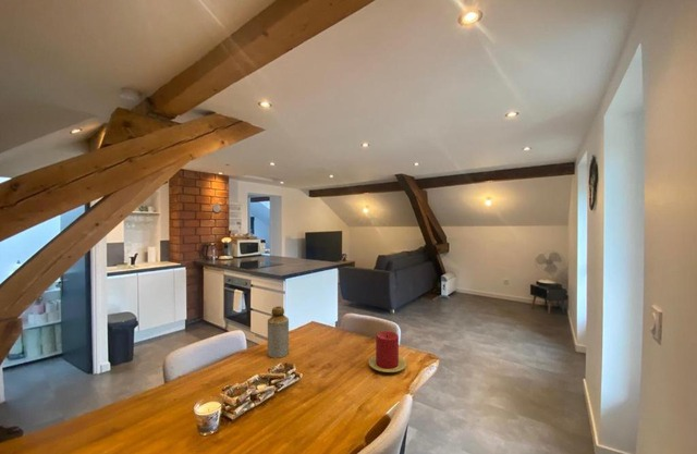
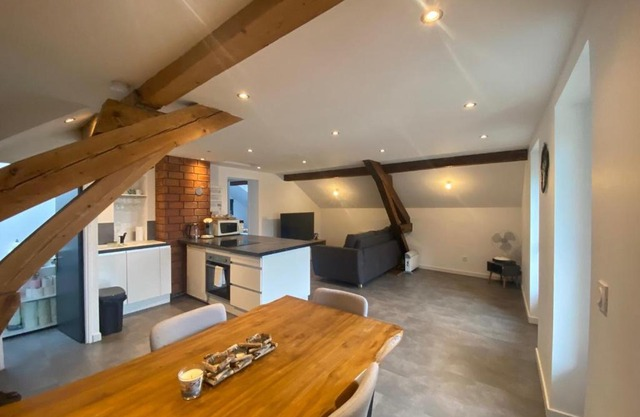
- bottle [267,305,290,359]
- candle [368,330,407,373]
